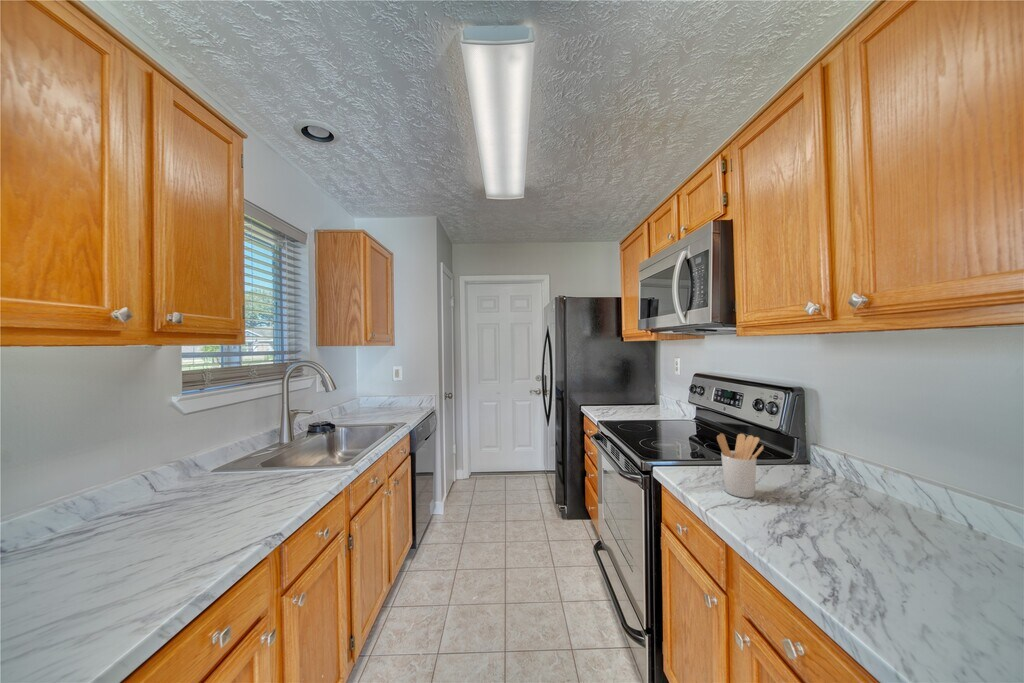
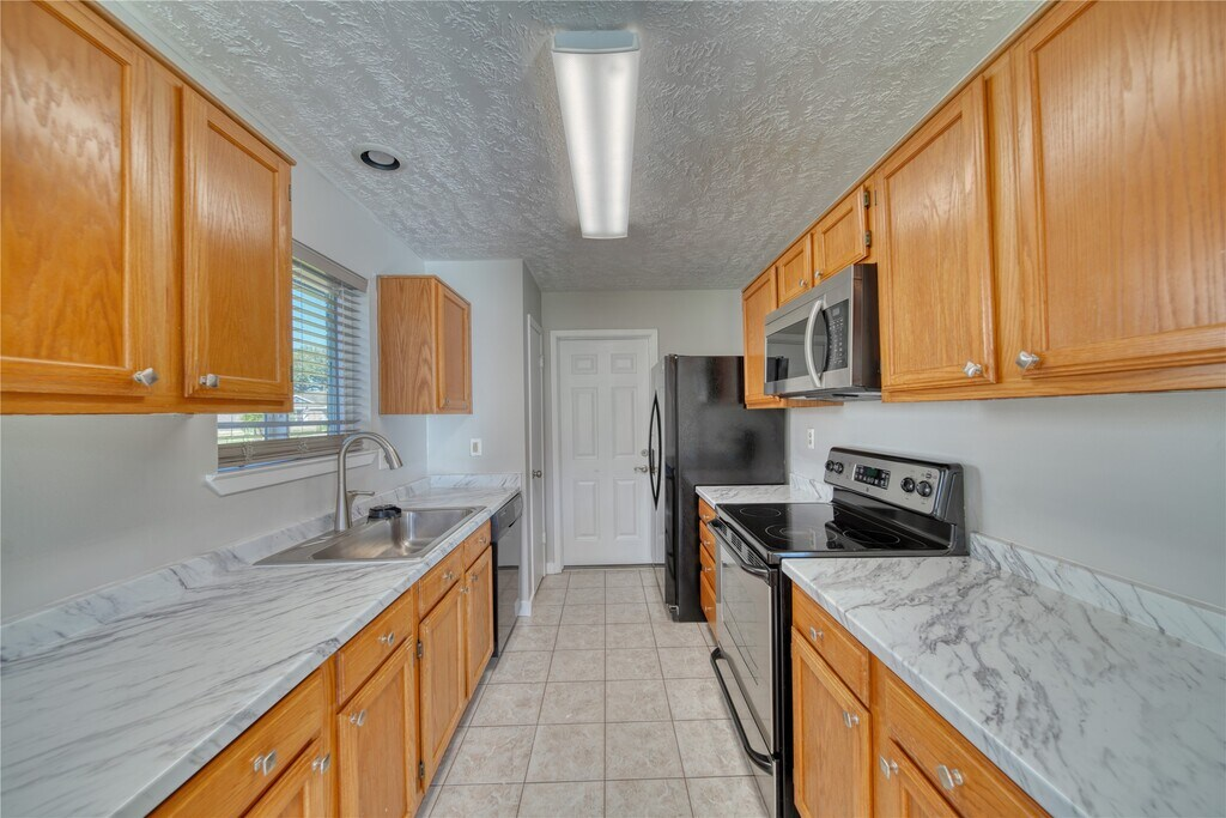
- utensil holder [716,432,765,499]
